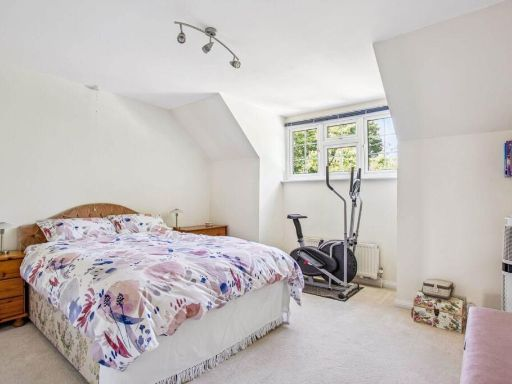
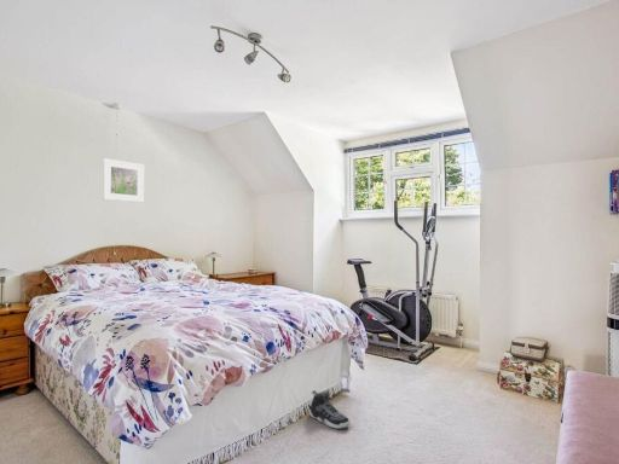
+ sneaker [308,389,352,430]
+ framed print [102,157,145,203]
